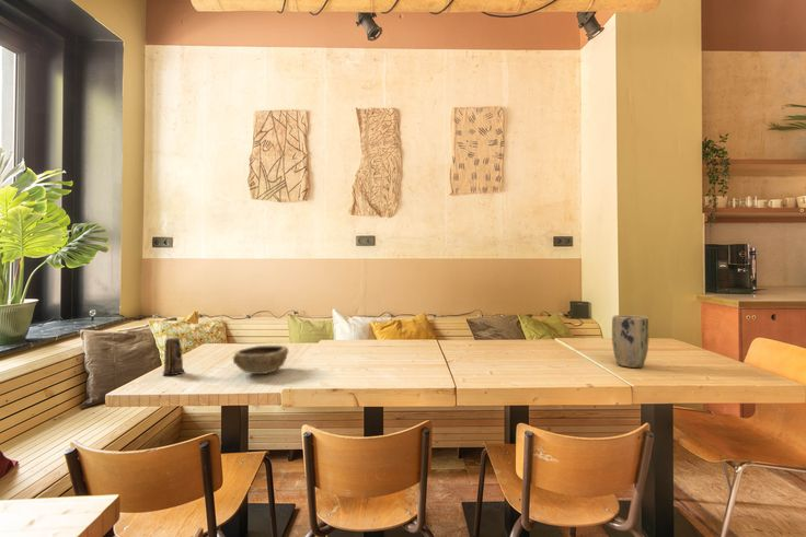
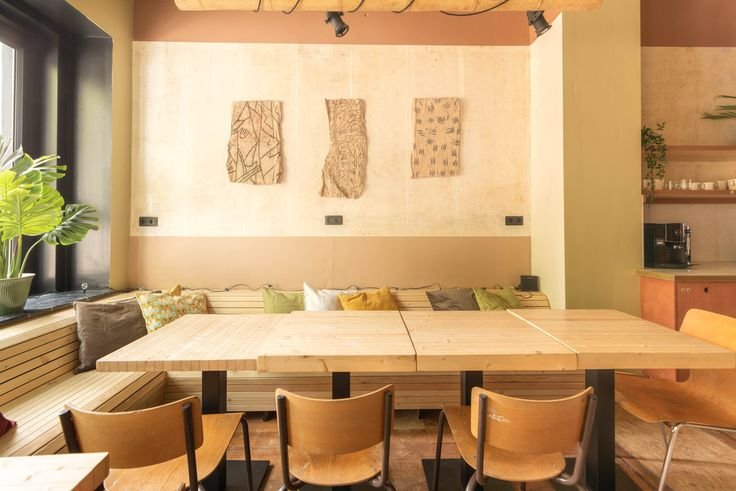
- plant pot [611,314,650,369]
- bowl [232,345,289,375]
- candle [162,337,185,376]
